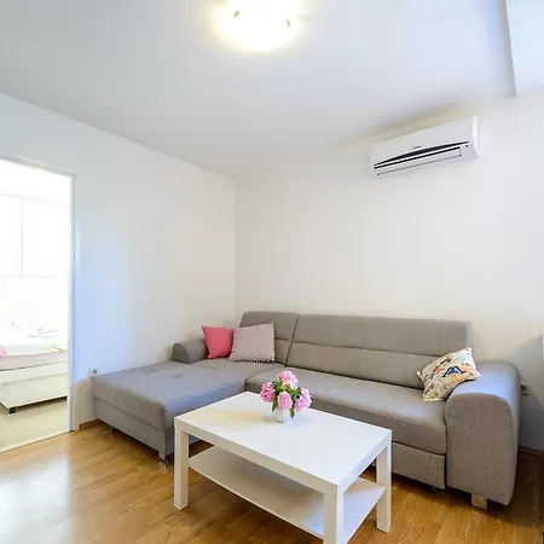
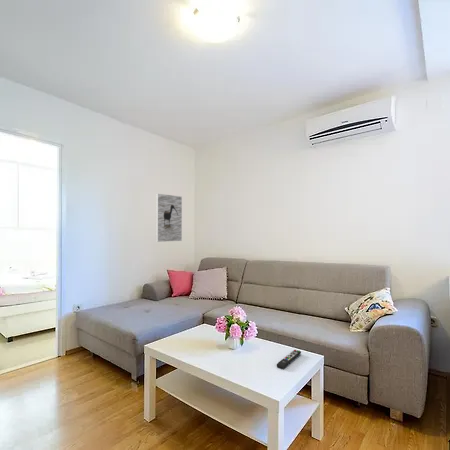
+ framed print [155,193,183,243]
+ remote control [276,349,302,370]
